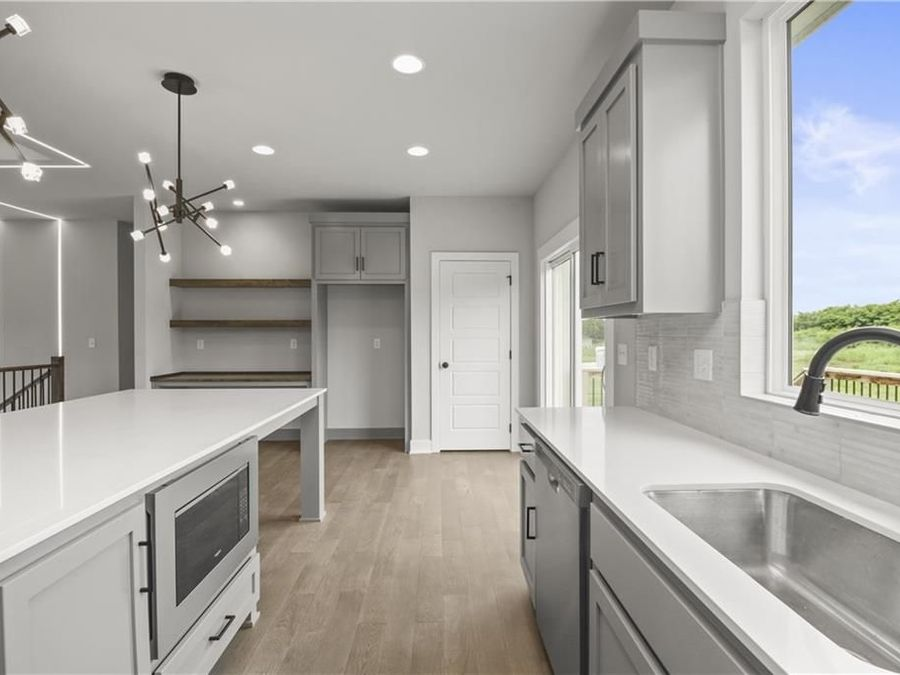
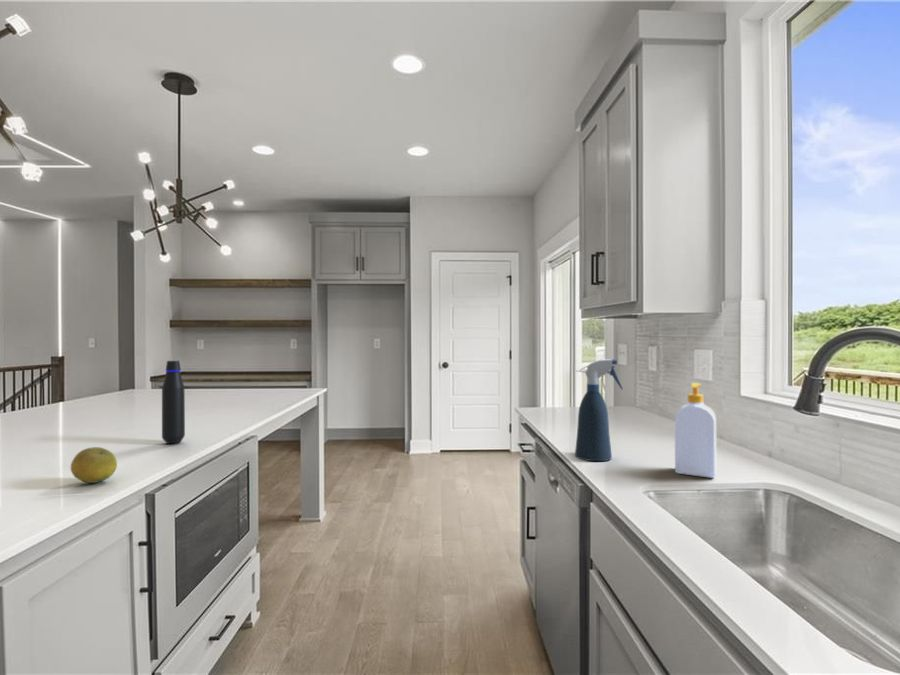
+ fruit [70,446,118,484]
+ water bottle [161,360,186,445]
+ soap bottle [674,382,717,479]
+ spray bottle [574,358,624,462]
